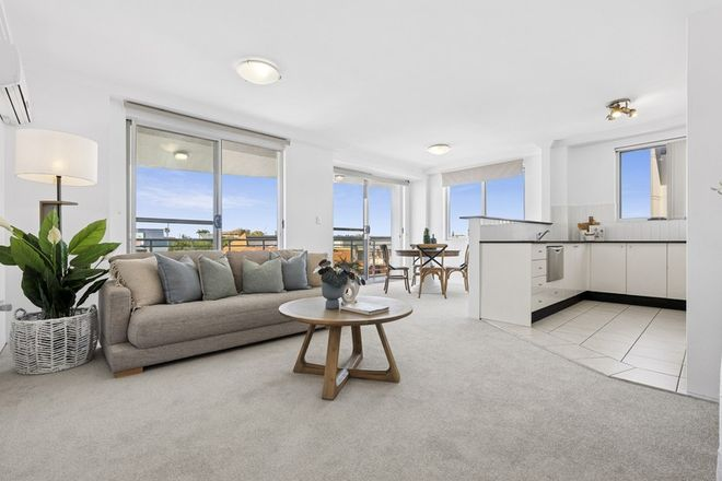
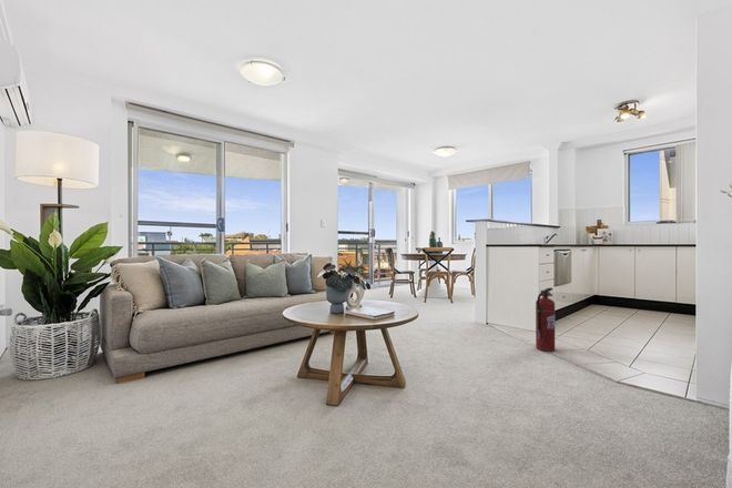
+ fire extinguisher [535,287,557,353]
